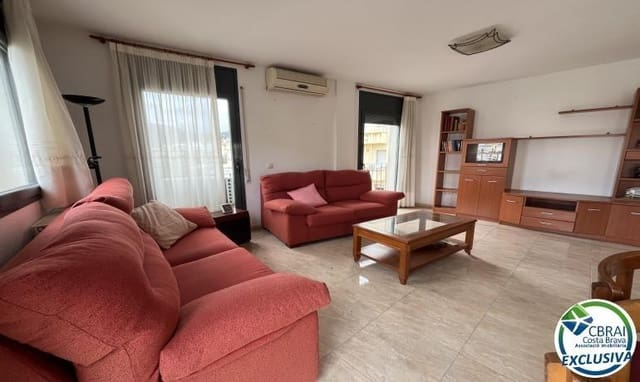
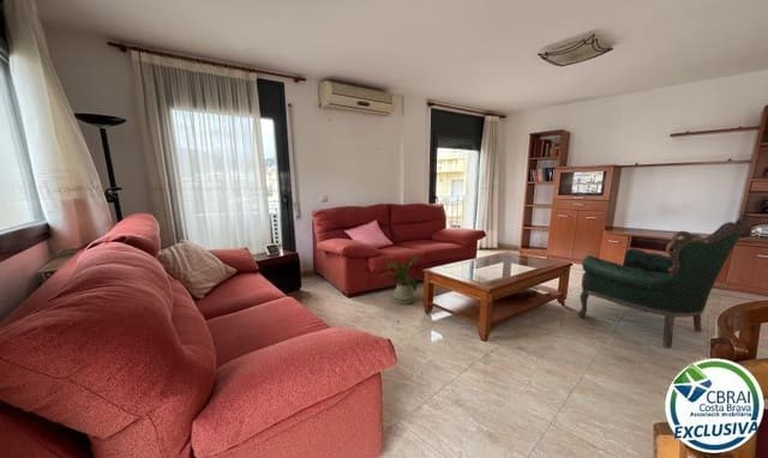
+ armchair [577,212,751,349]
+ house plant [377,255,425,306]
